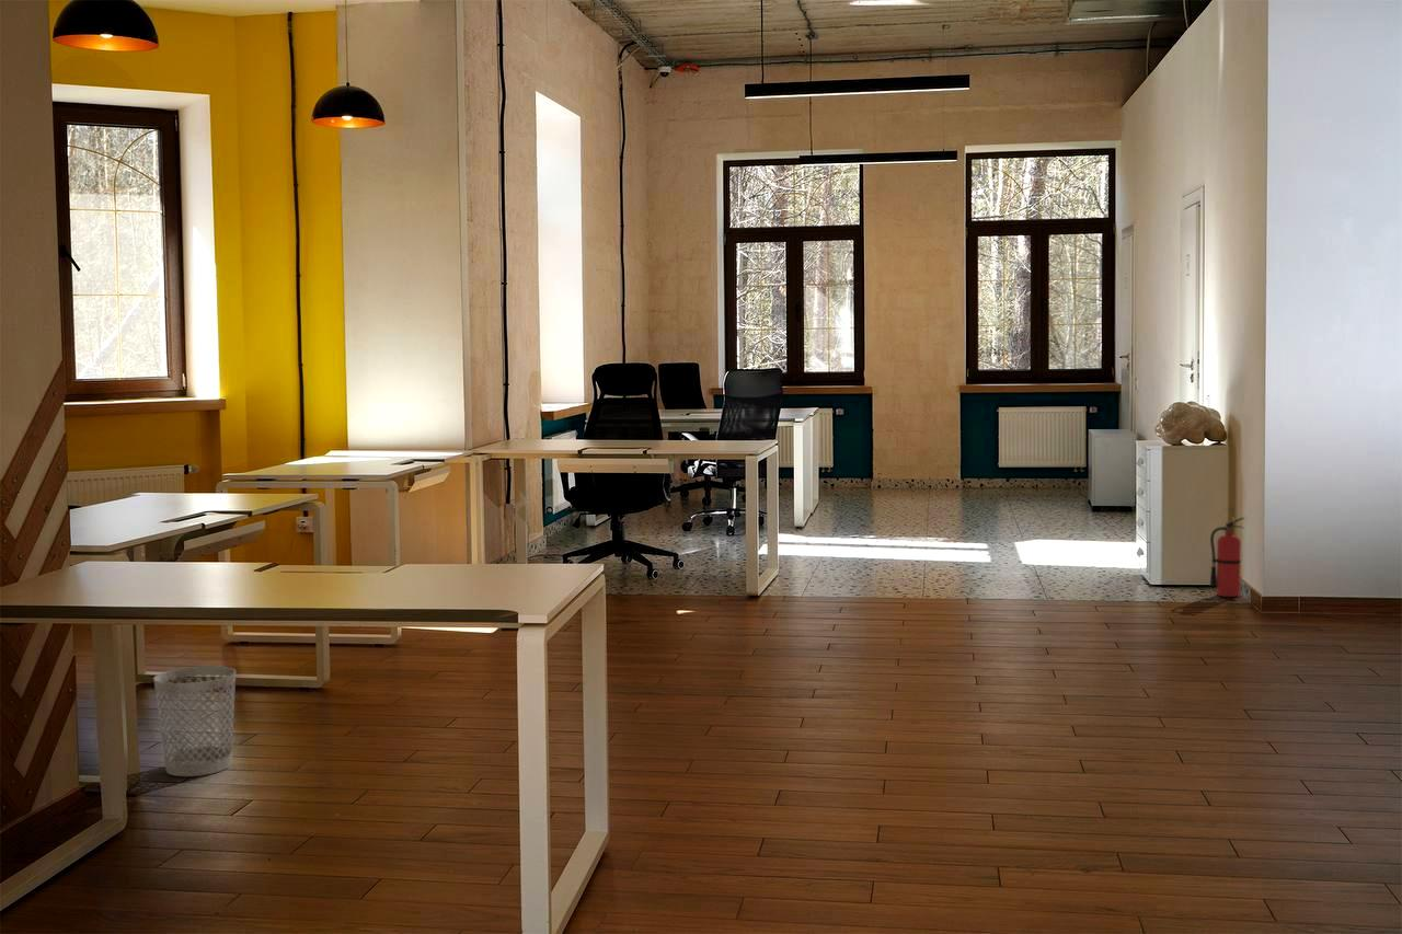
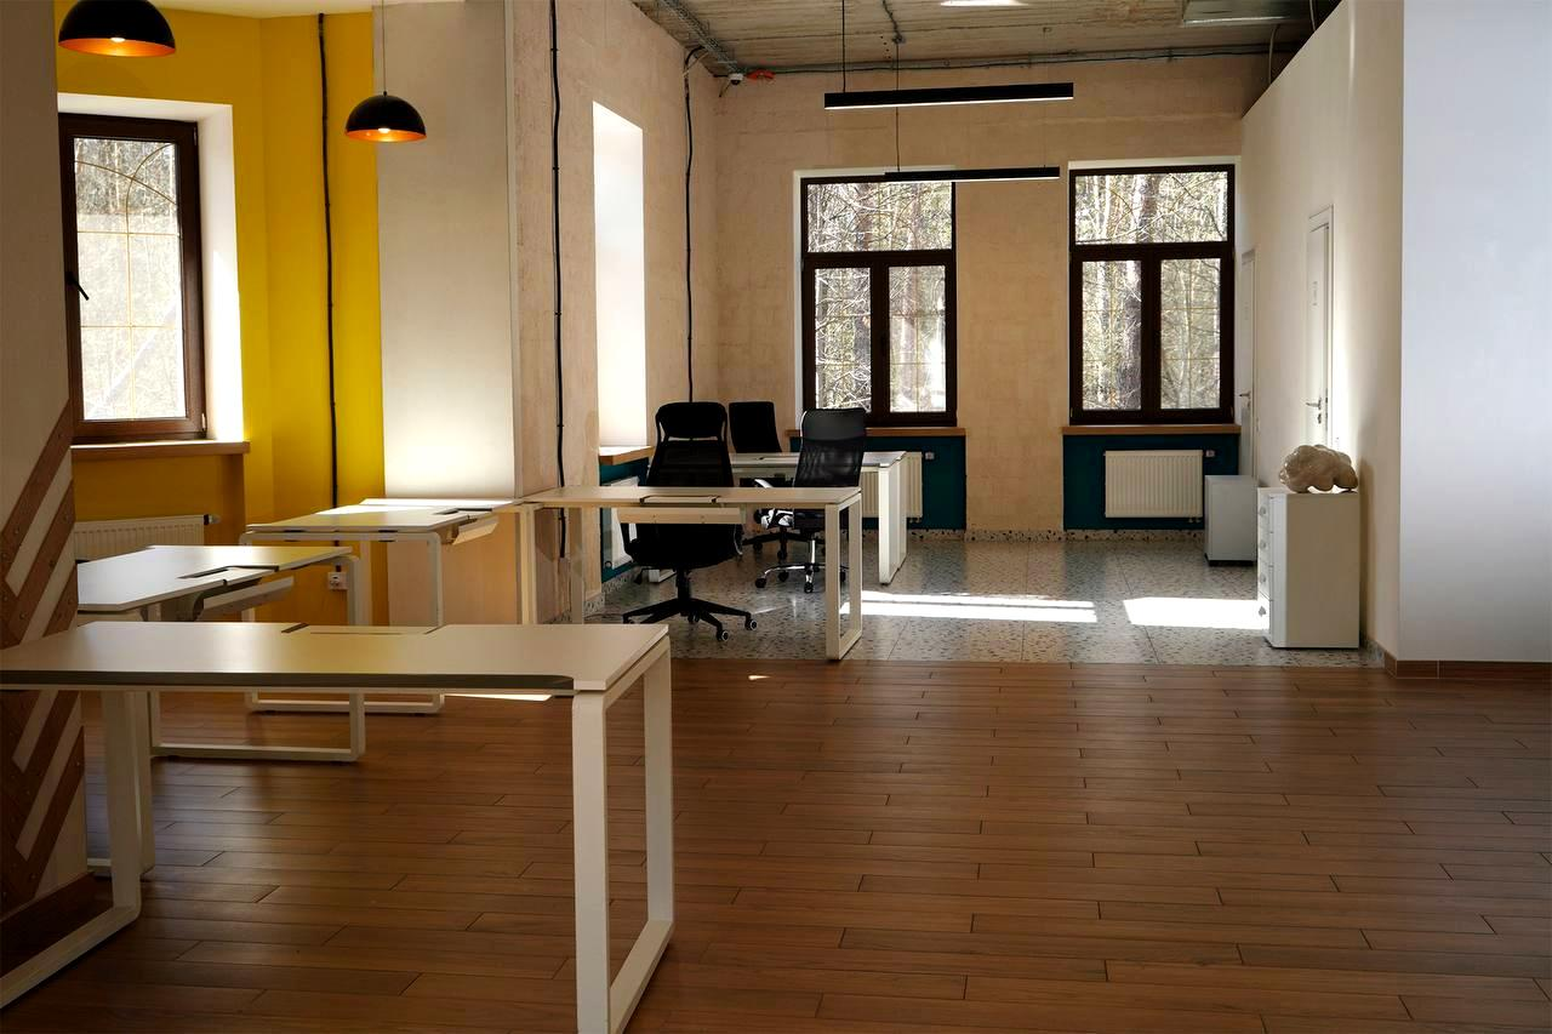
- wastebasket [152,665,237,777]
- fire extinguisher [1209,516,1245,598]
